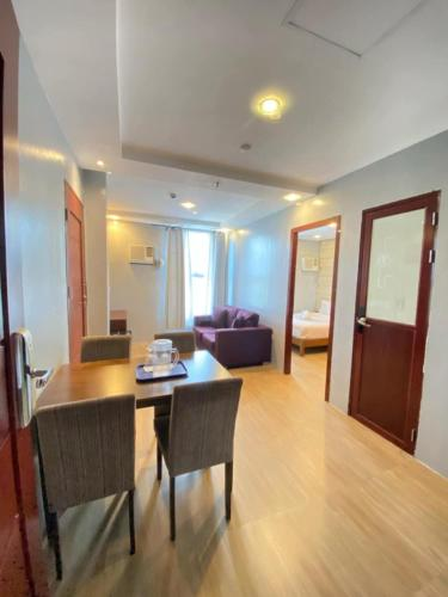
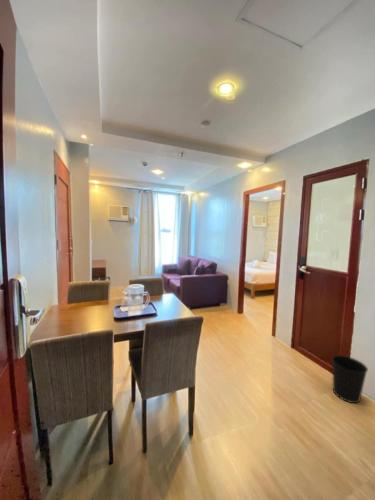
+ wastebasket [331,354,369,404]
